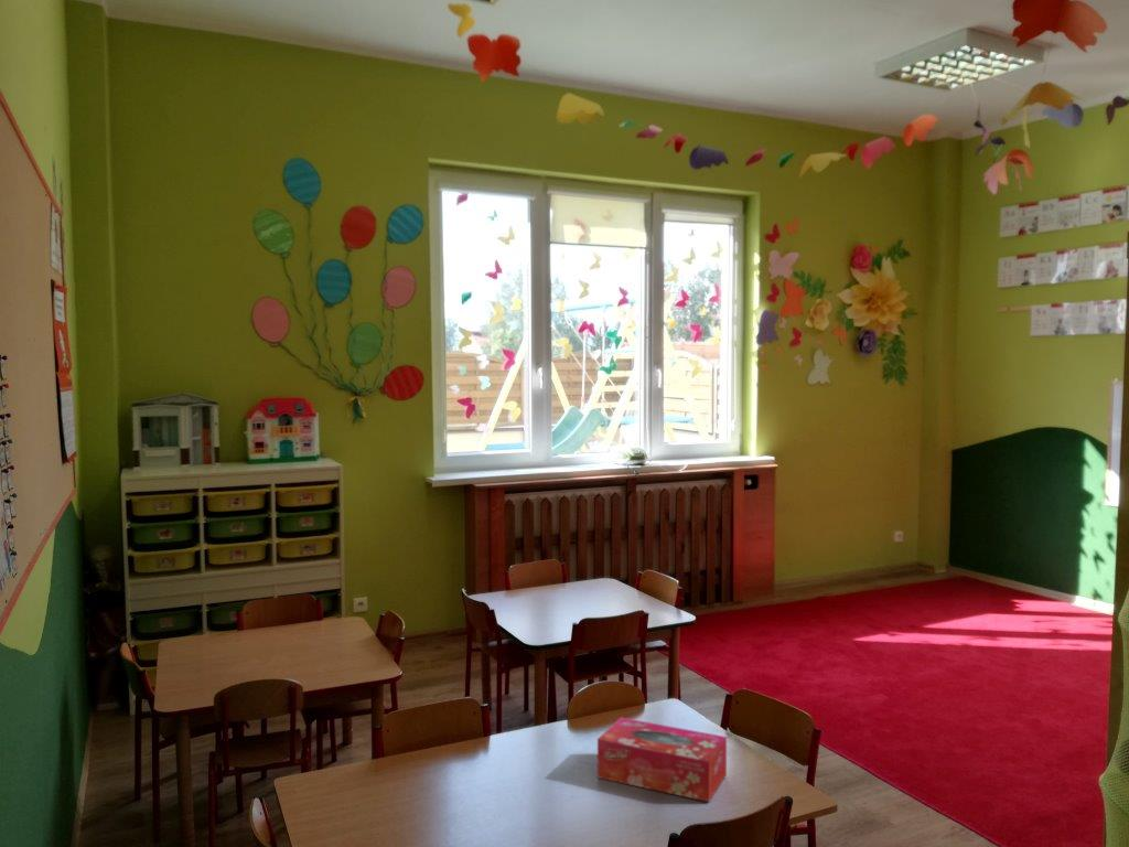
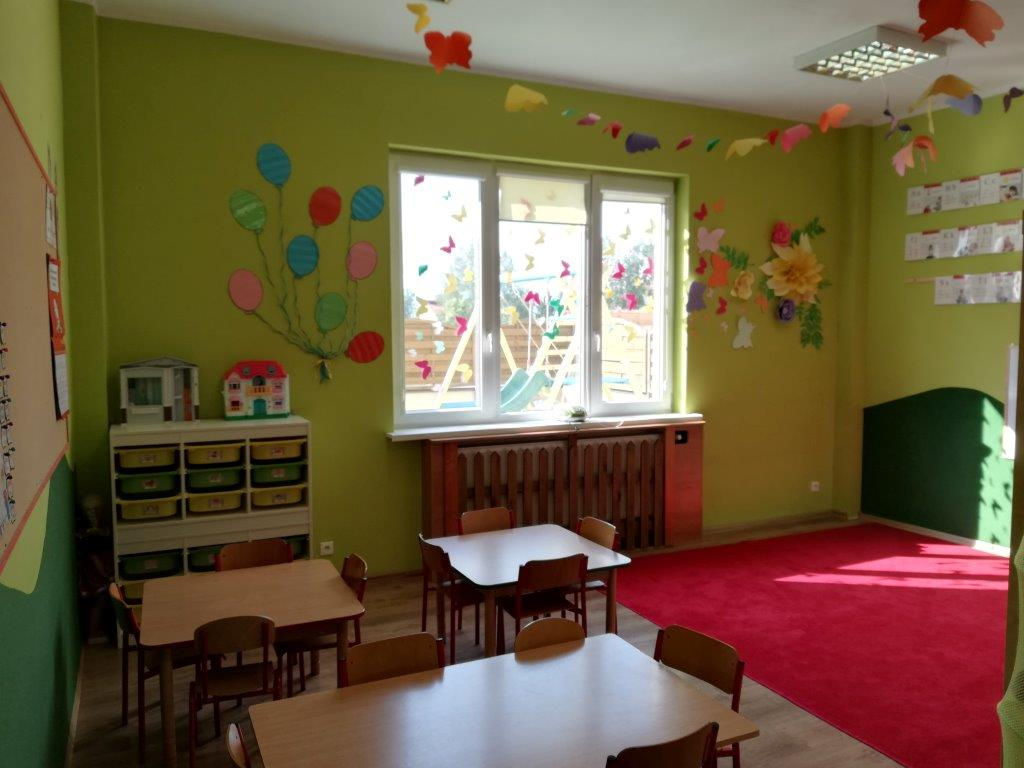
- tissue box [596,717,728,803]
